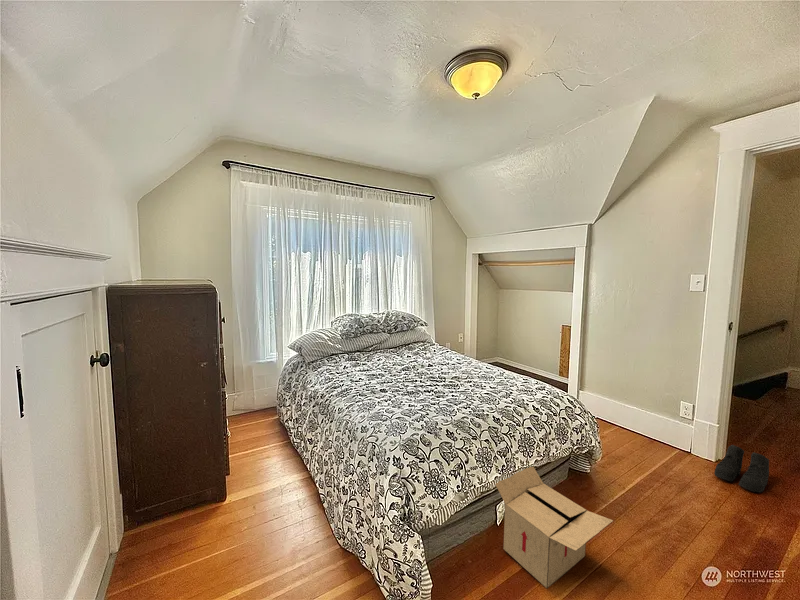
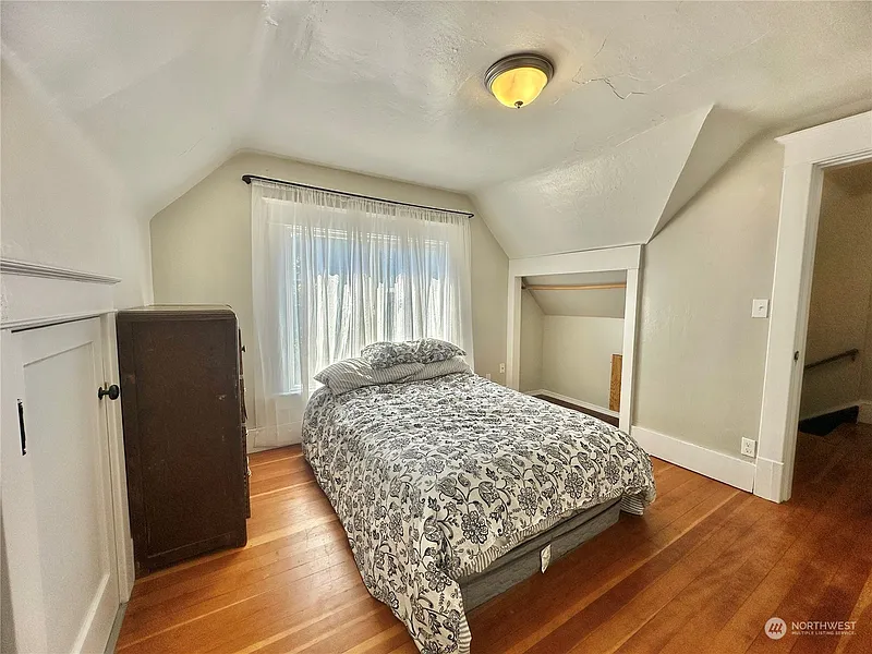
- cardboard box [494,466,614,589]
- boots [713,444,770,494]
